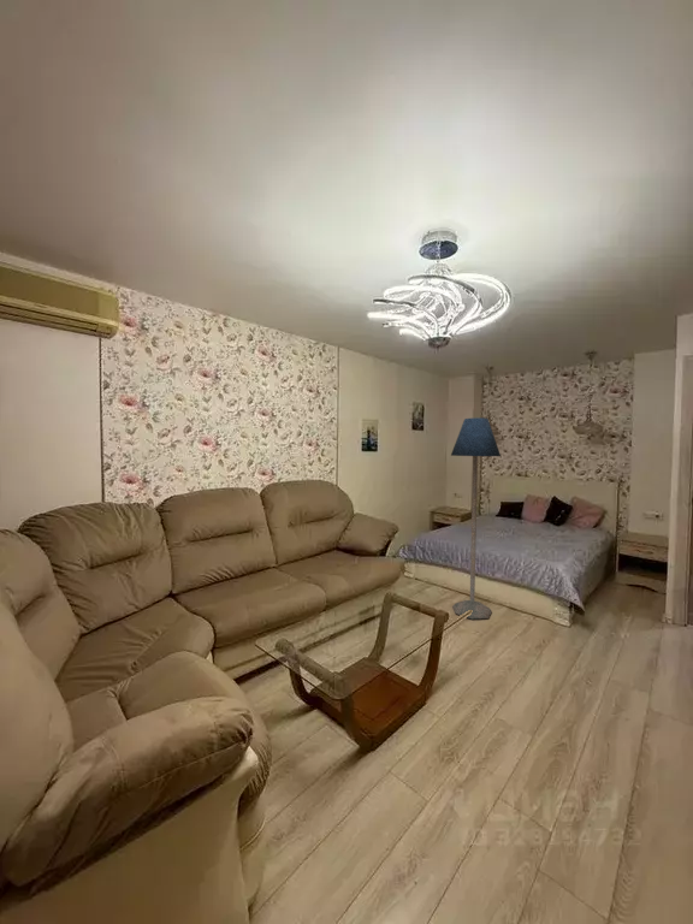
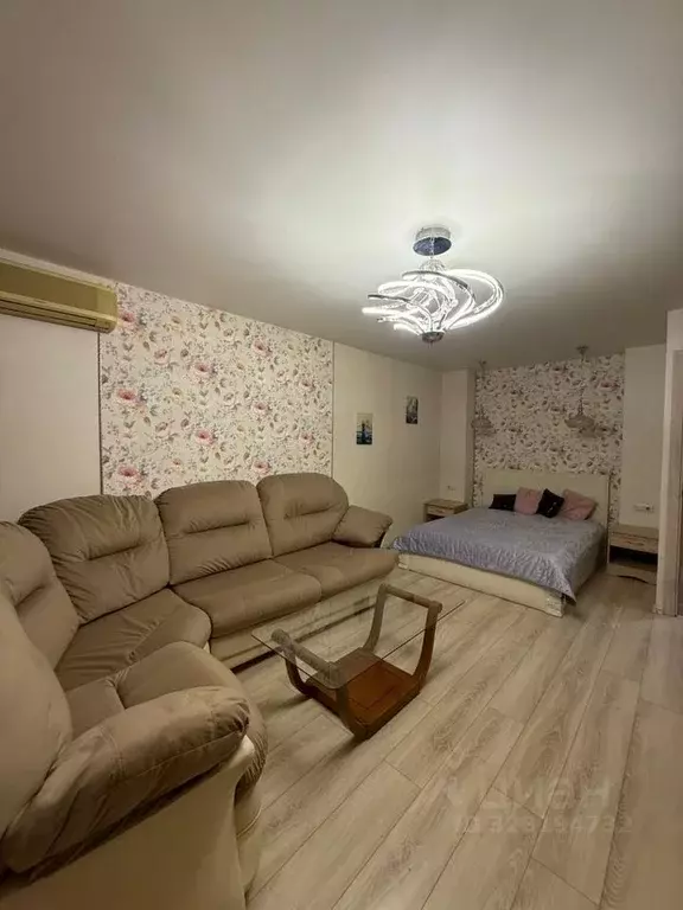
- floor lamp [450,416,502,620]
